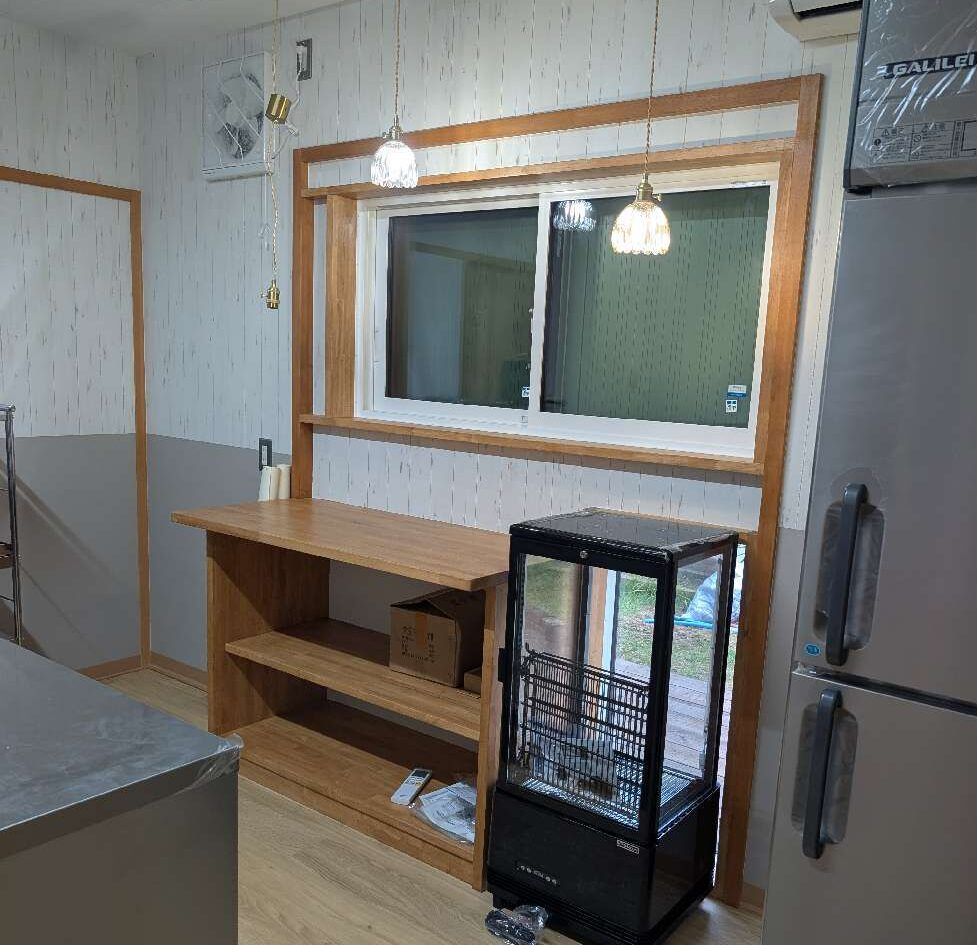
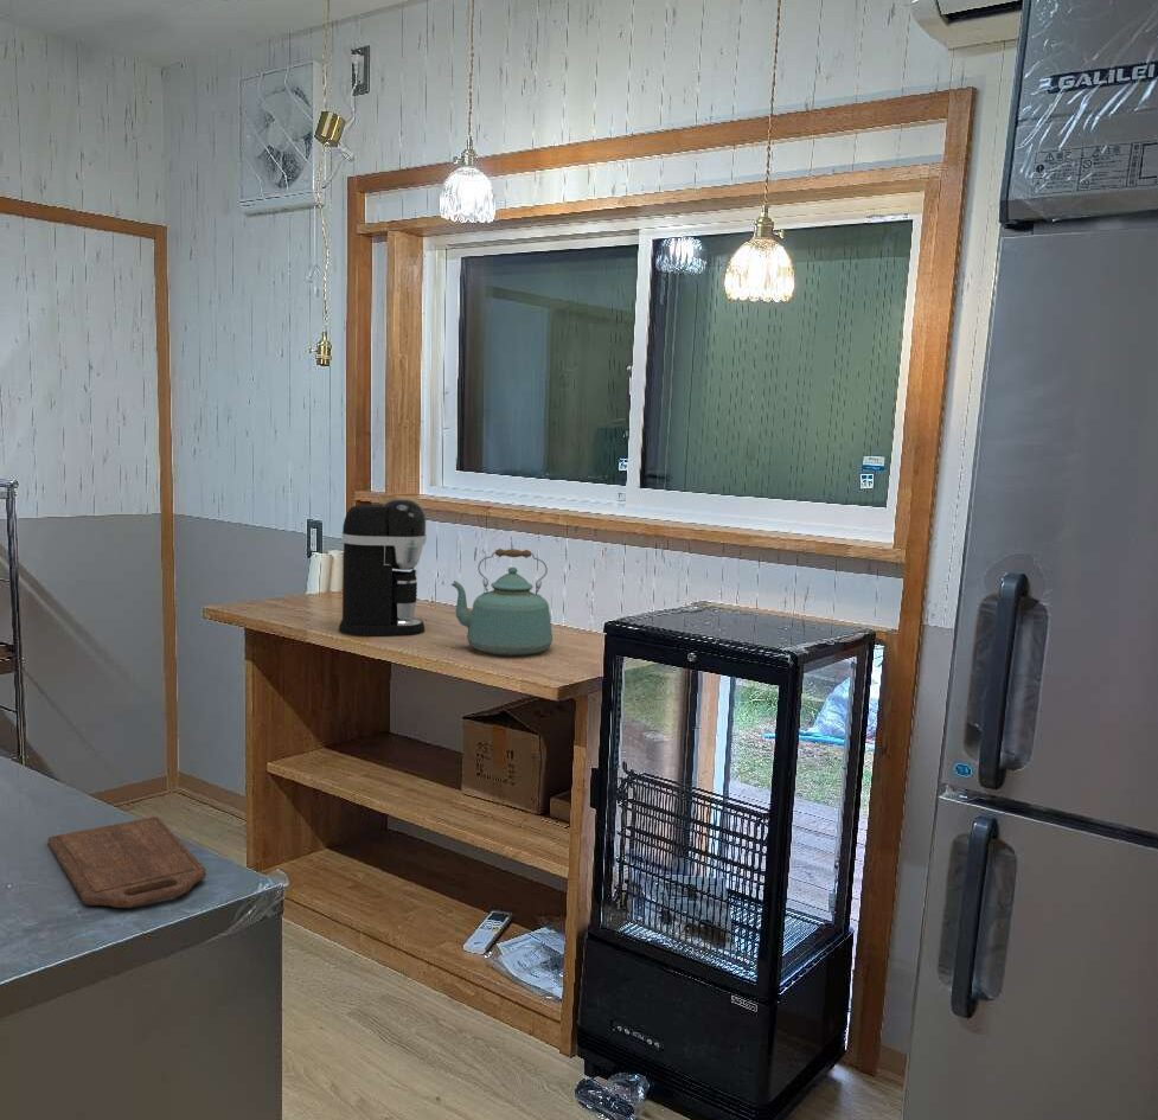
+ coffee maker [338,498,428,636]
+ kettle [450,548,554,657]
+ cutting board [47,815,207,909]
